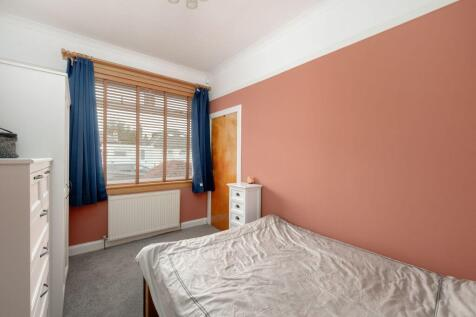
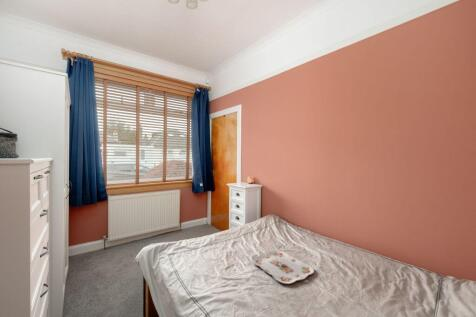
+ serving tray [251,250,315,285]
